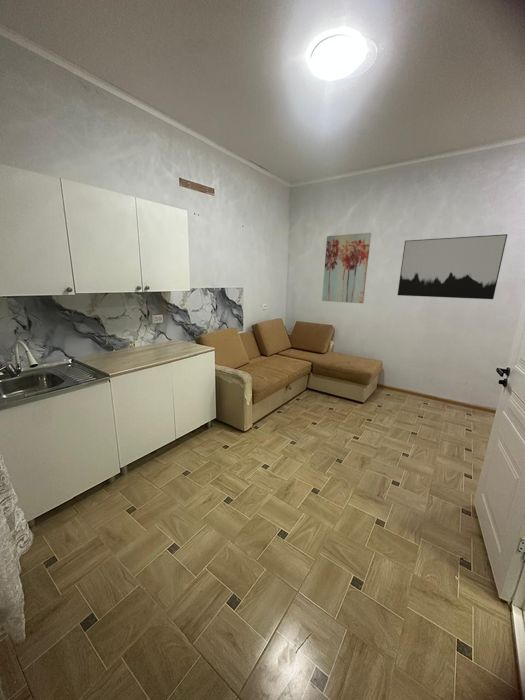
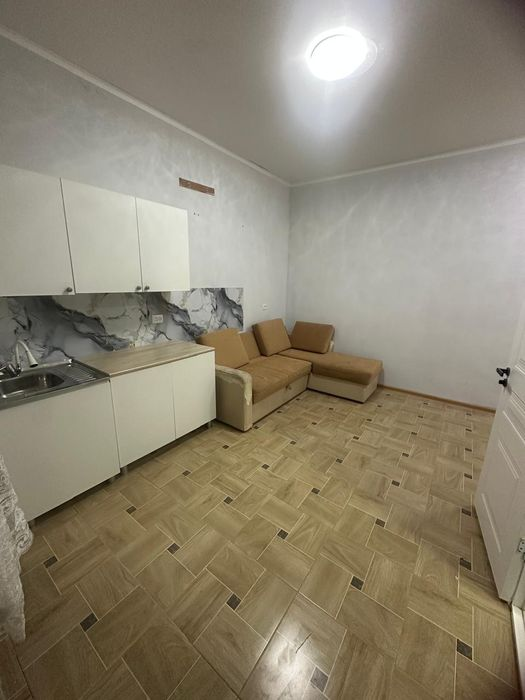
- wall art [397,233,508,300]
- wall art [321,232,372,304]
